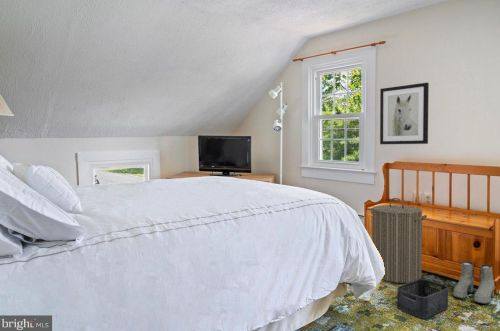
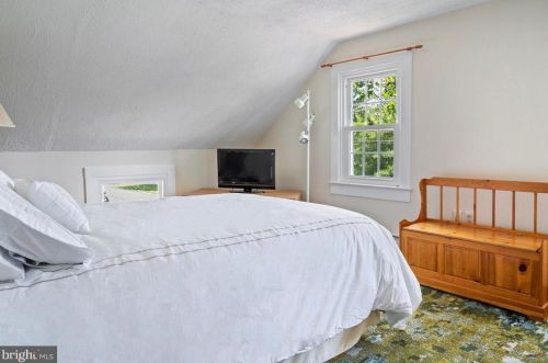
- wall art [379,82,430,145]
- laundry hamper [370,197,428,284]
- boots [452,260,495,305]
- storage bin [396,278,449,319]
